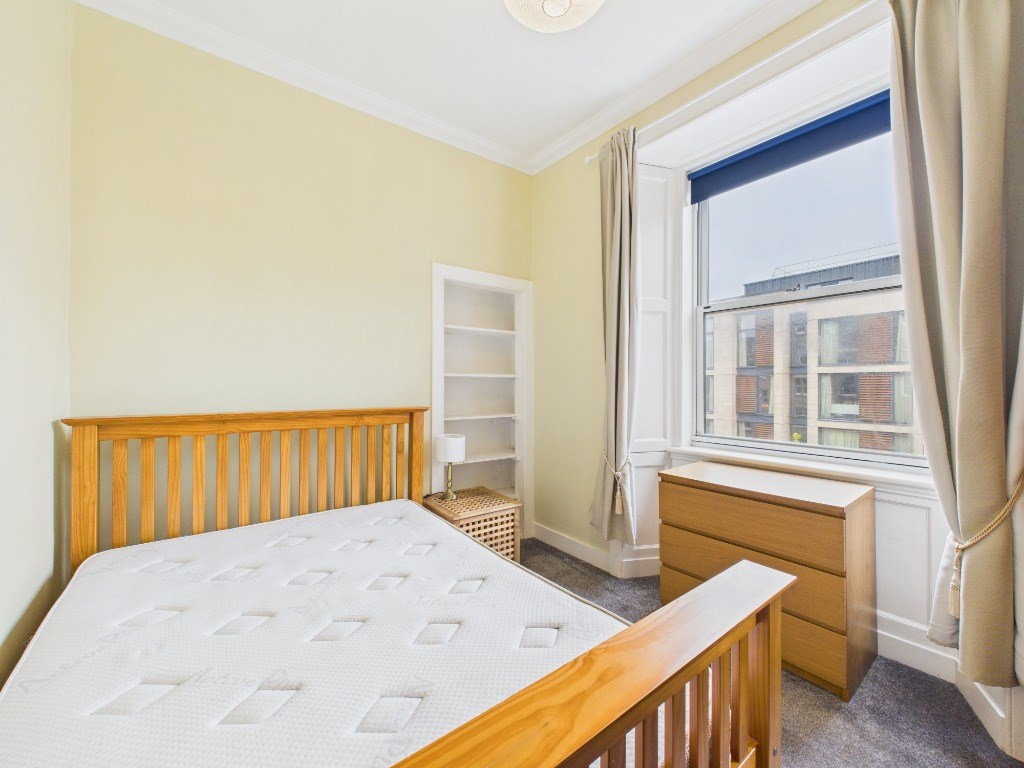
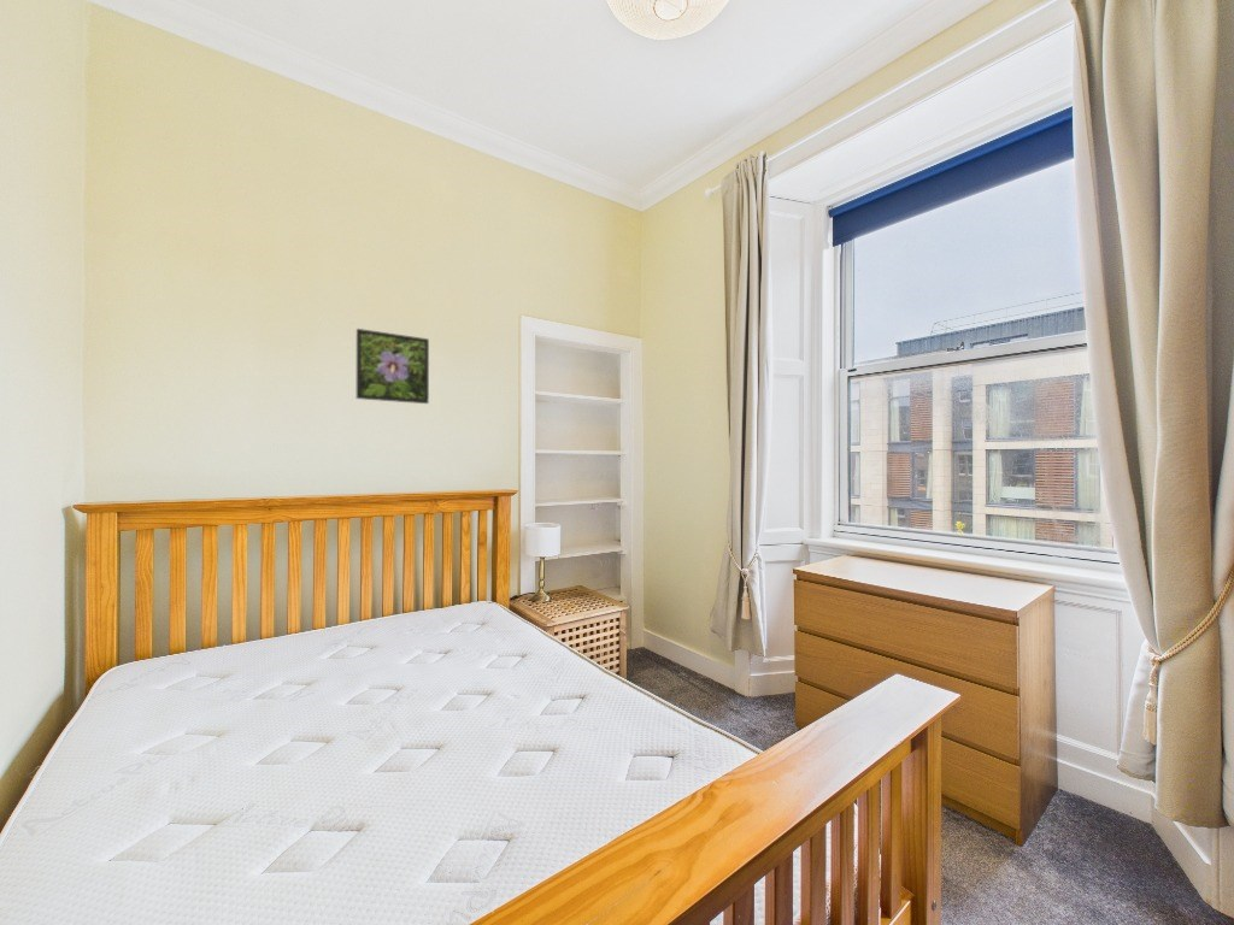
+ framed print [355,328,430,405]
